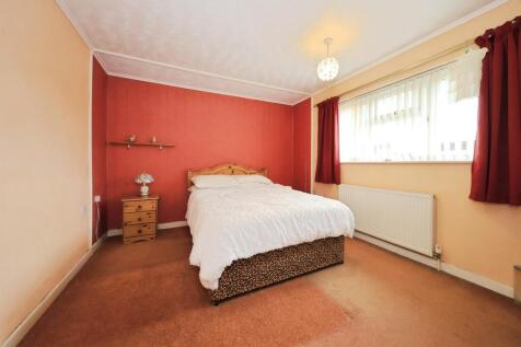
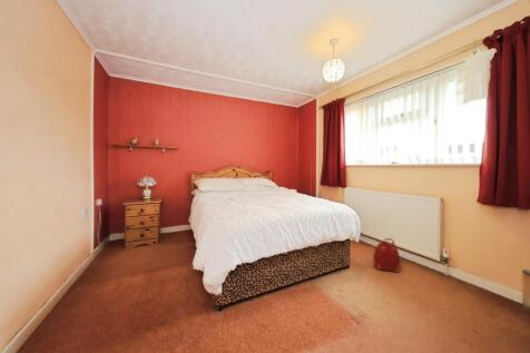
+ backpack [372,237,402,274]
